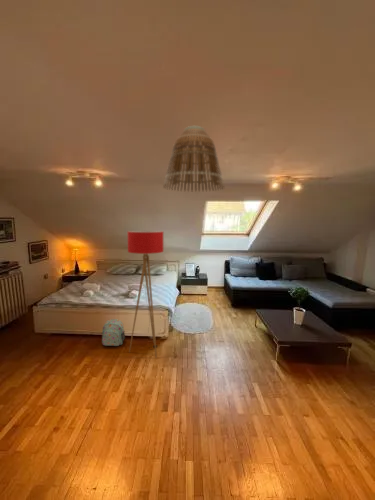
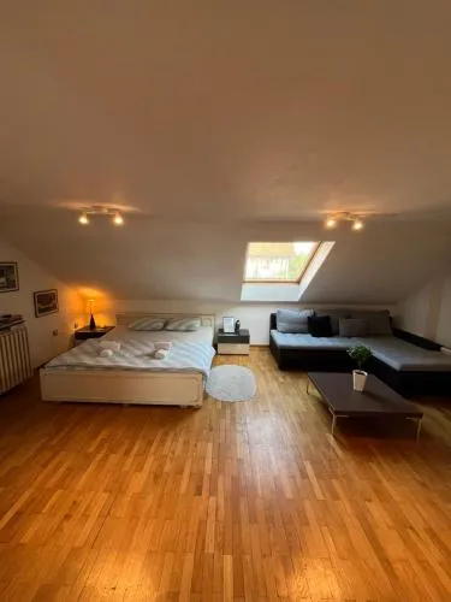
- floor lamp [127,230,164,359]
- backpack [101,318,126,347]
- lamp shade [162,125,226,193]
